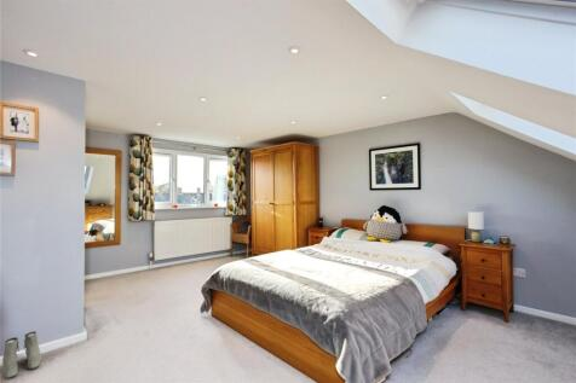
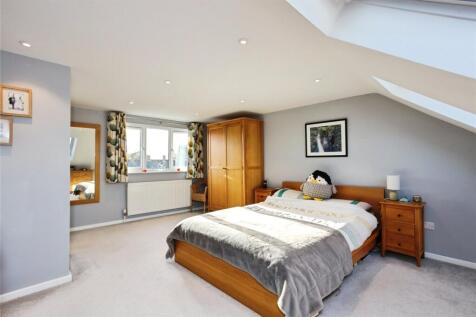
- boots [1,330,42,379]
